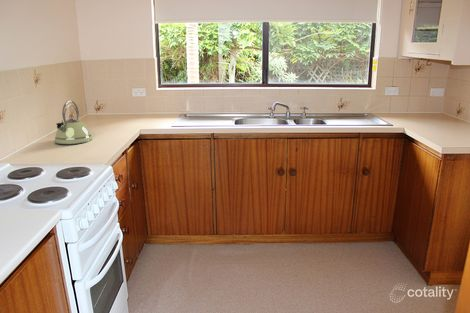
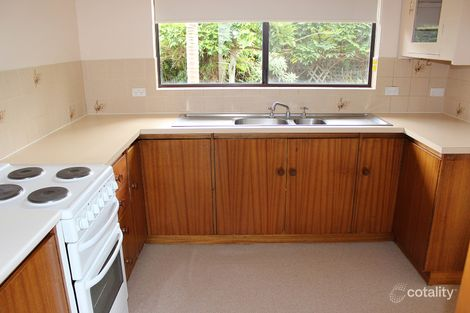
- kettle [54,100,93,145]
